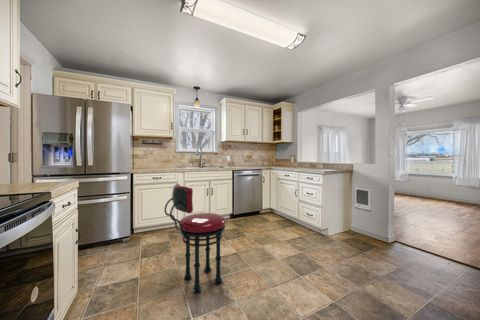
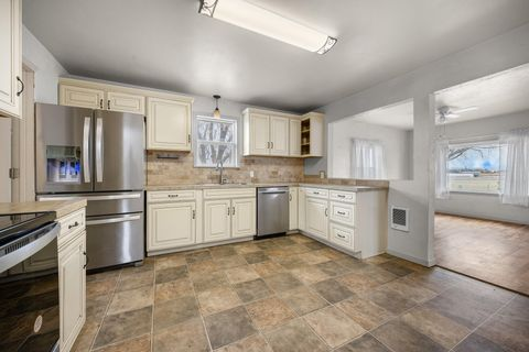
- stool [163,183,227,294]
